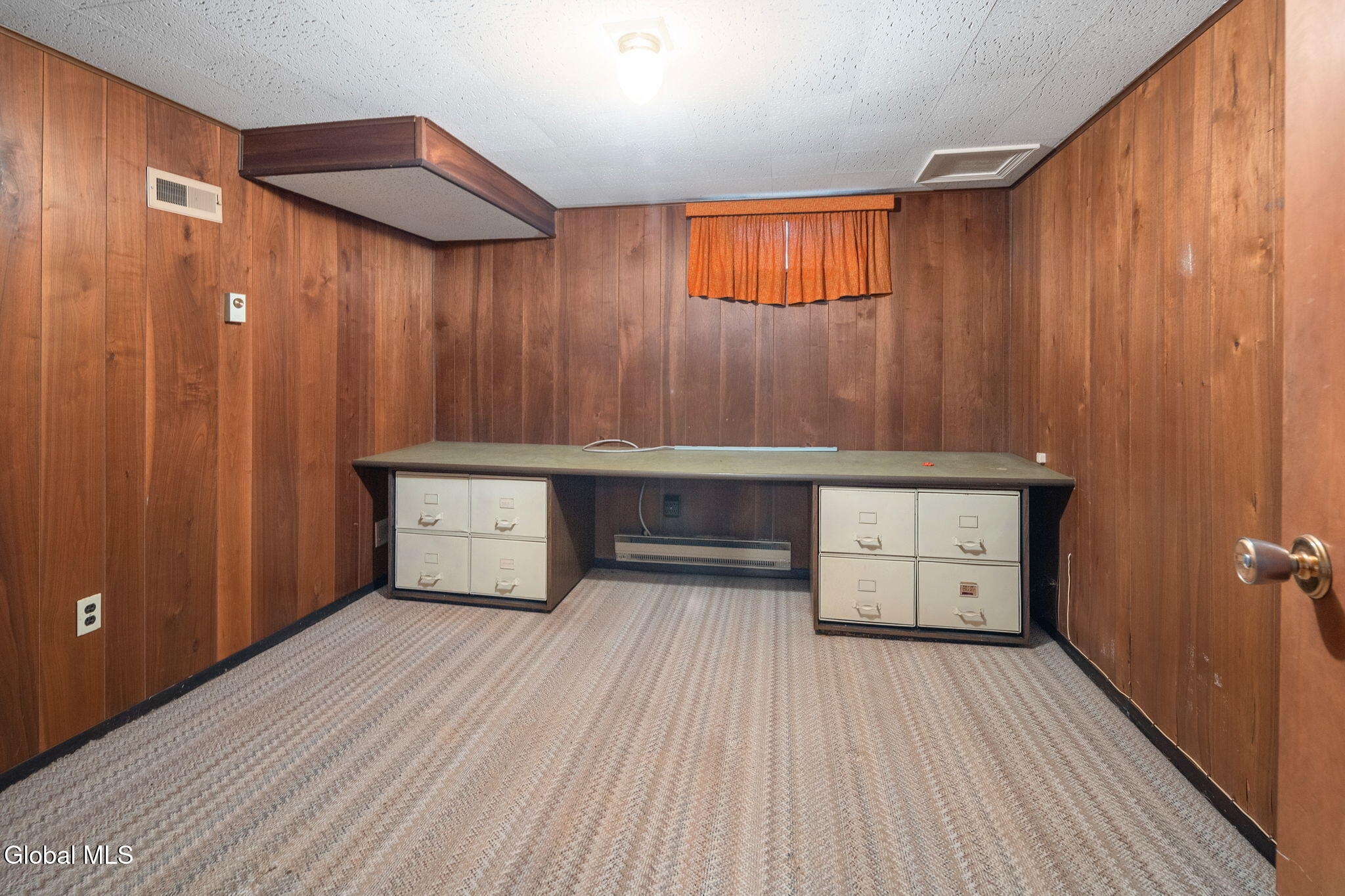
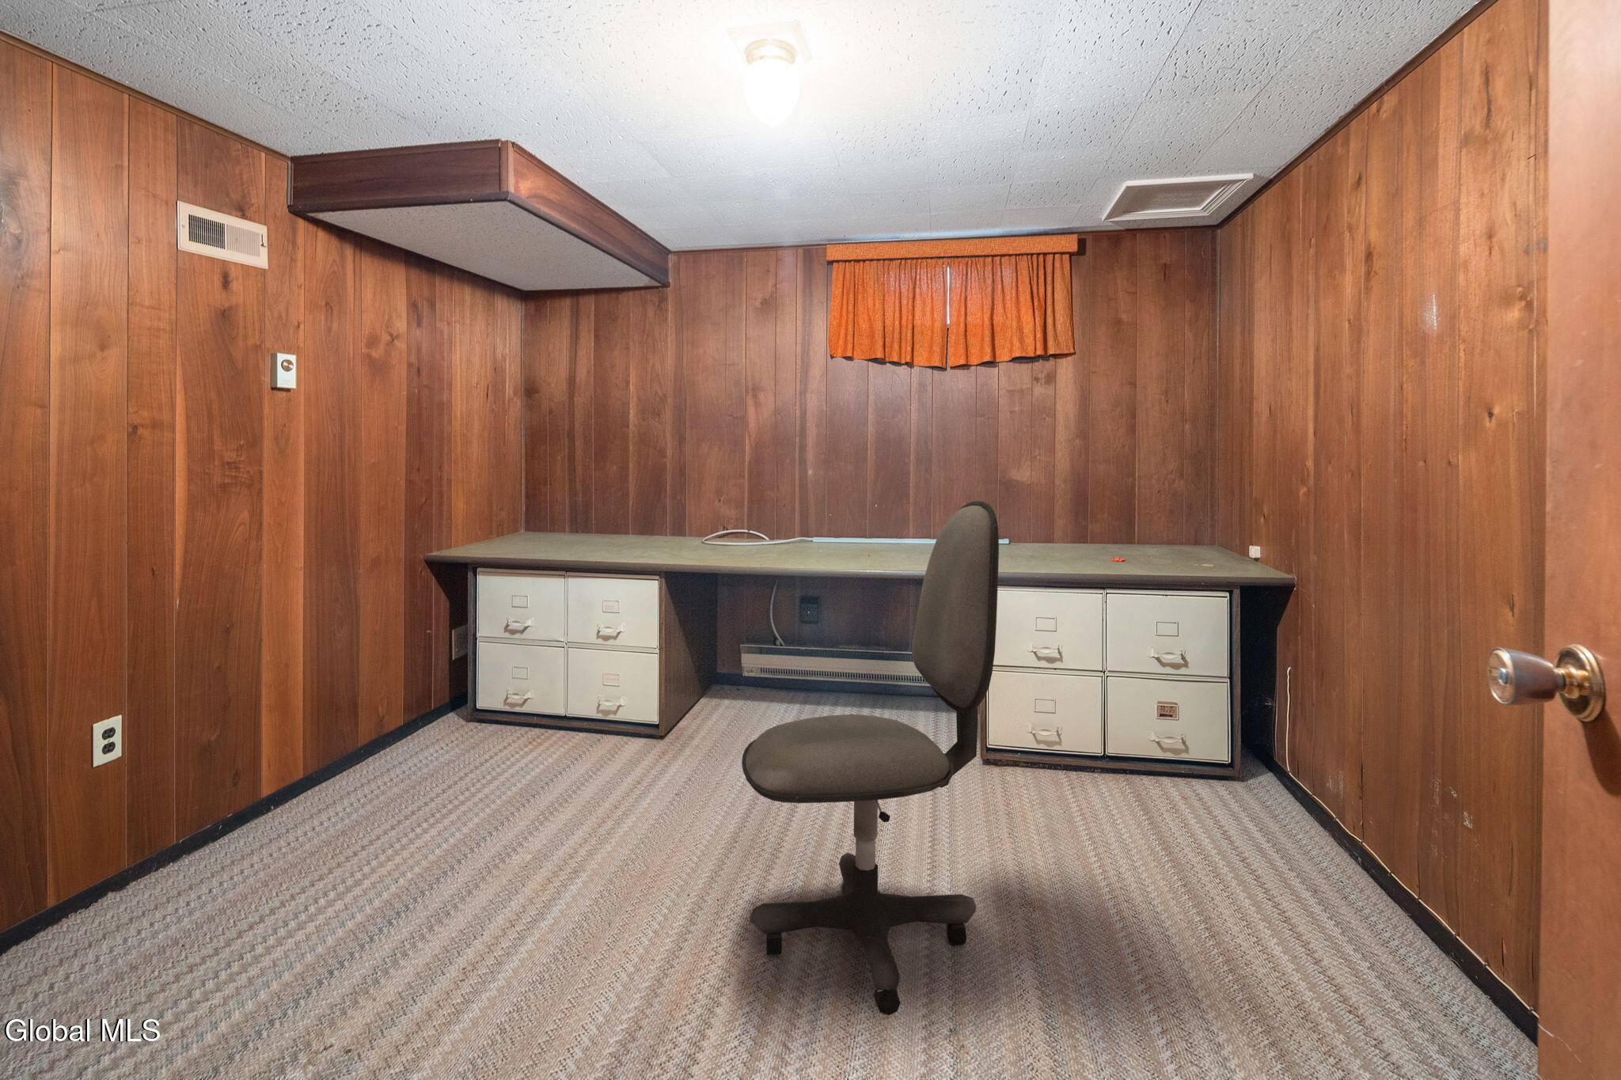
+ office chair [741,500,999,1016]
